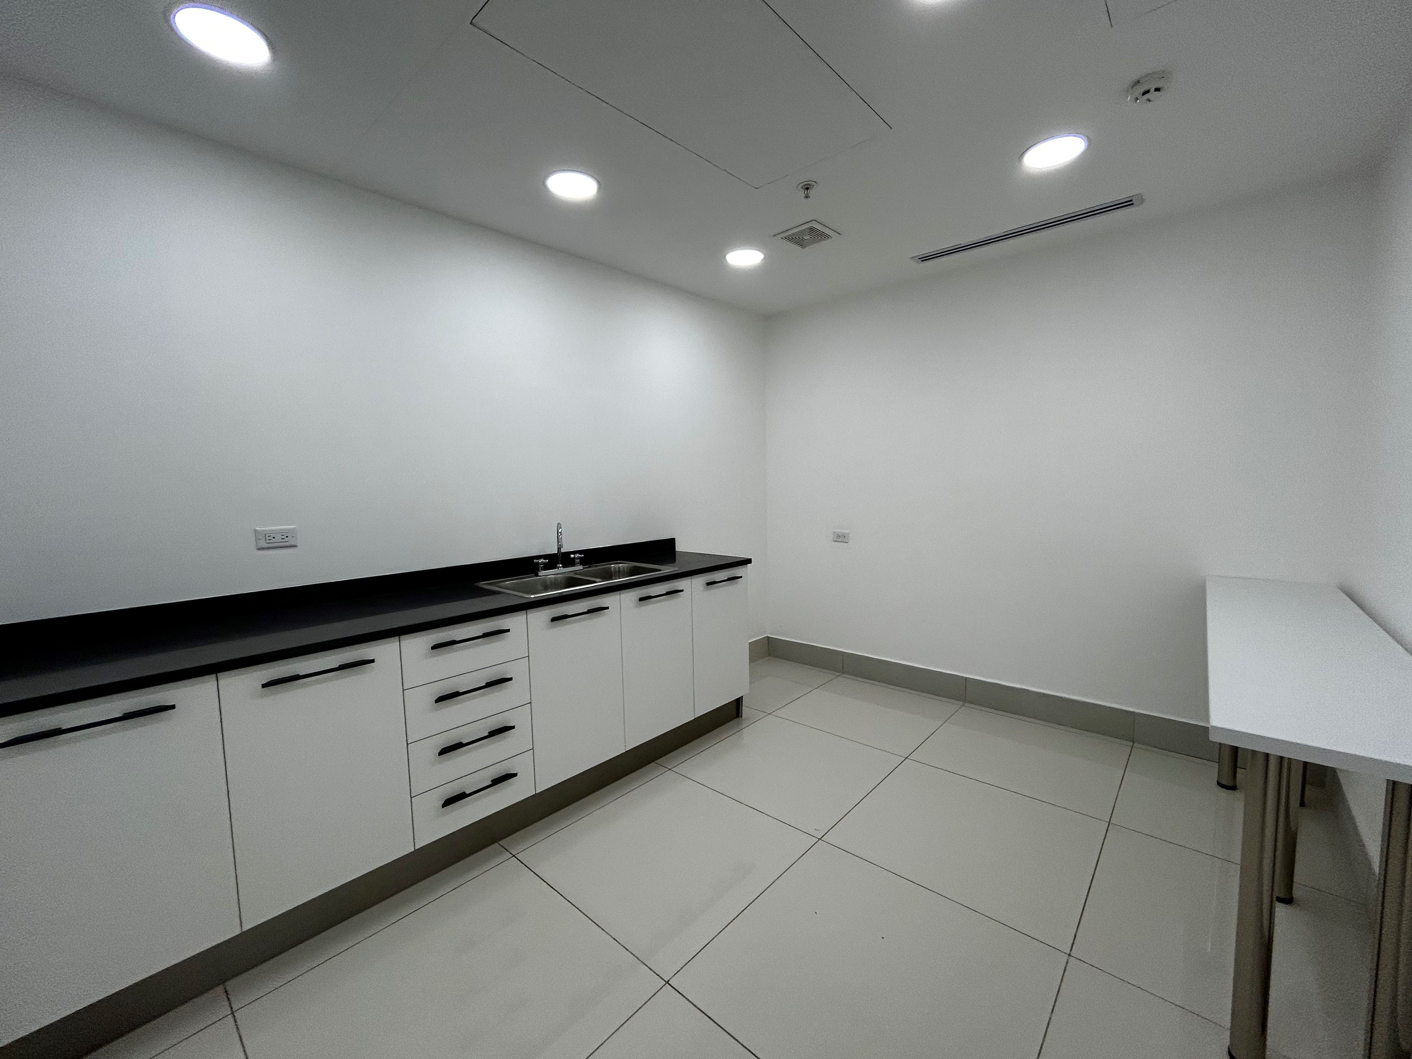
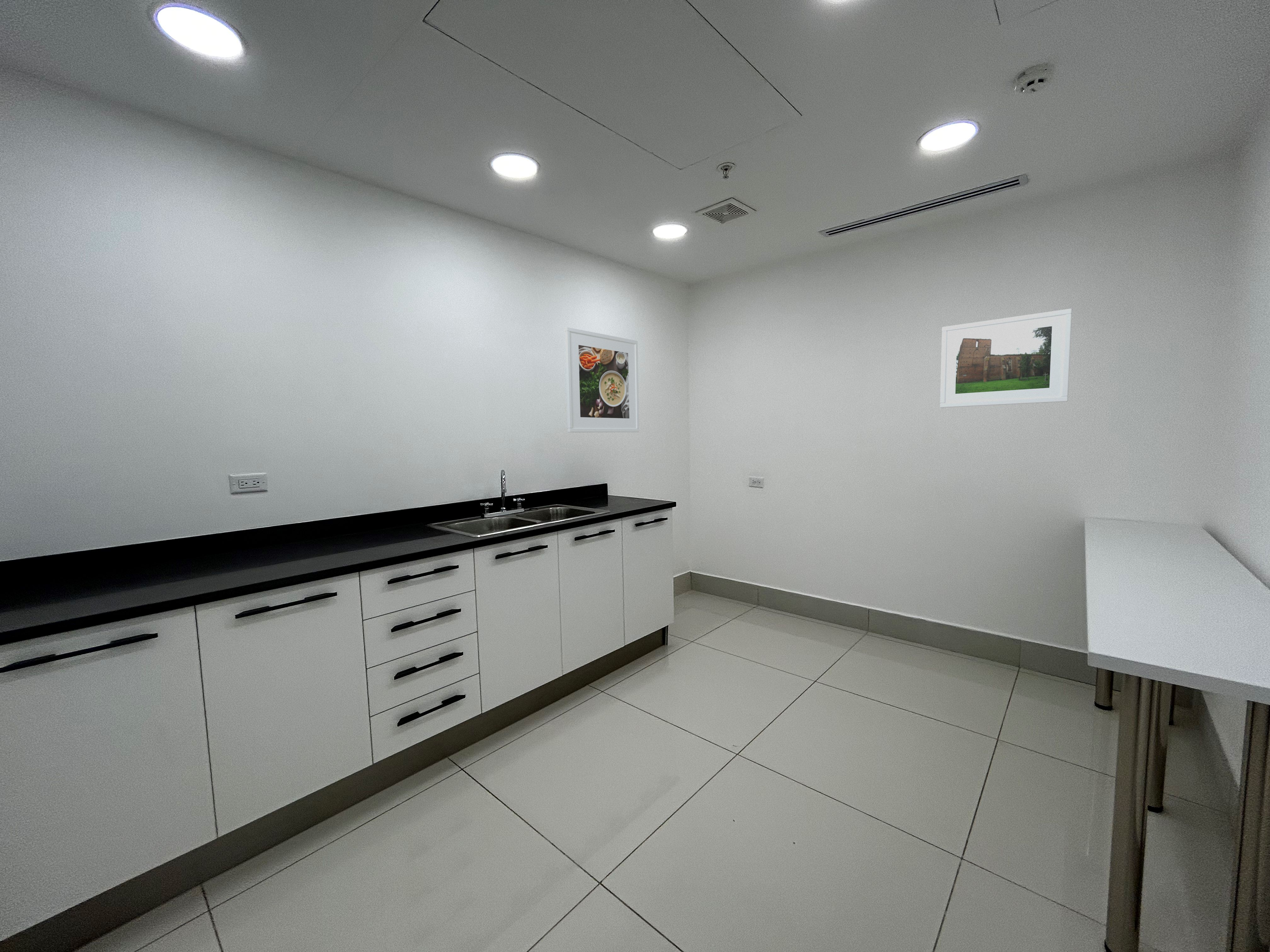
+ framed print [940,308,1072,408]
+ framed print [564,327,639,433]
